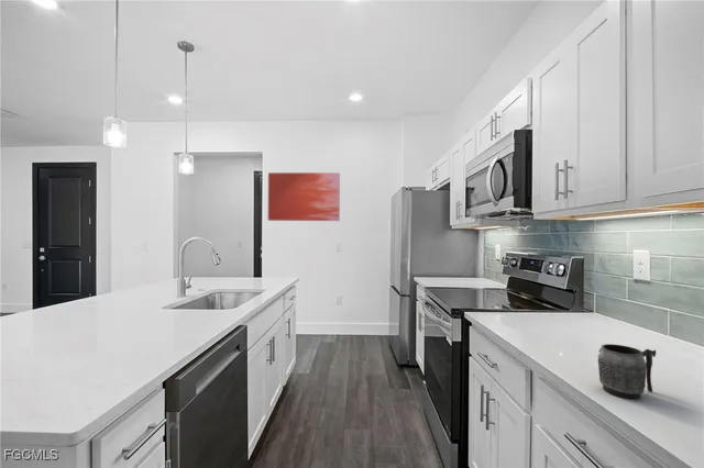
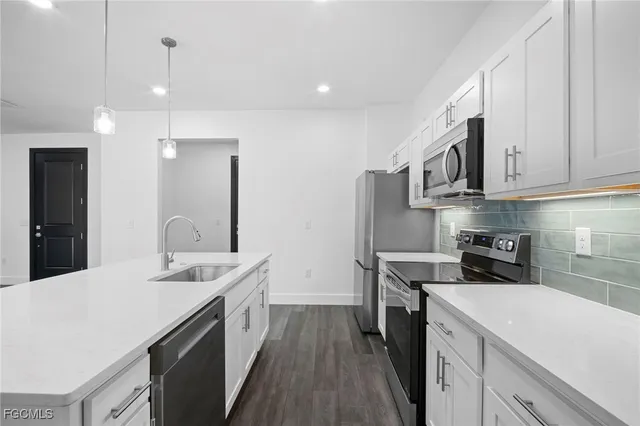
- wall art [267,171,341,222]
- mug [597,343,657,400]
